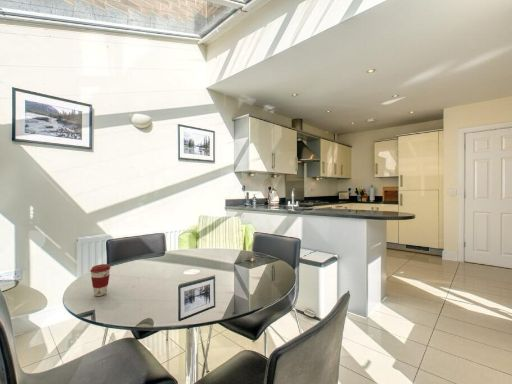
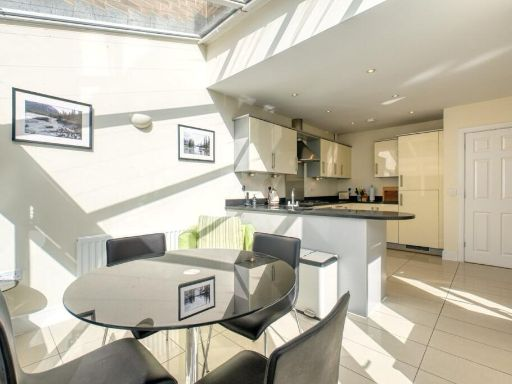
- coffee cup [89,263,111,297]
